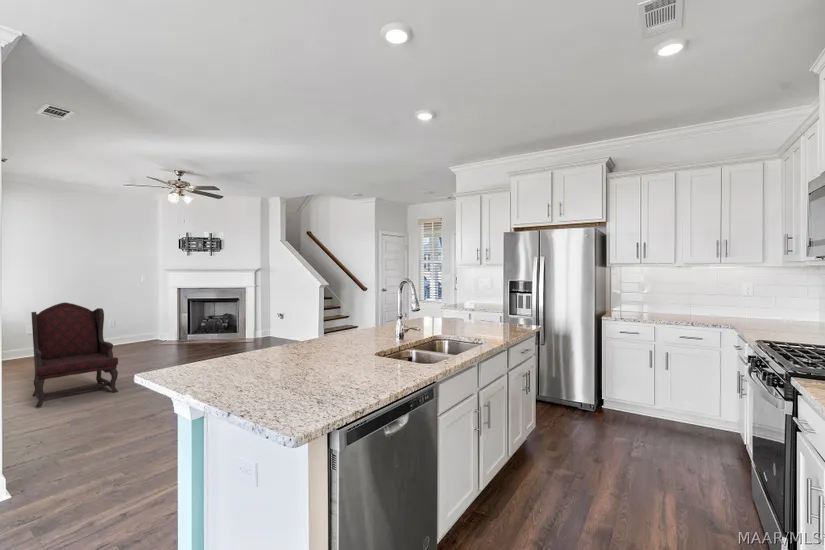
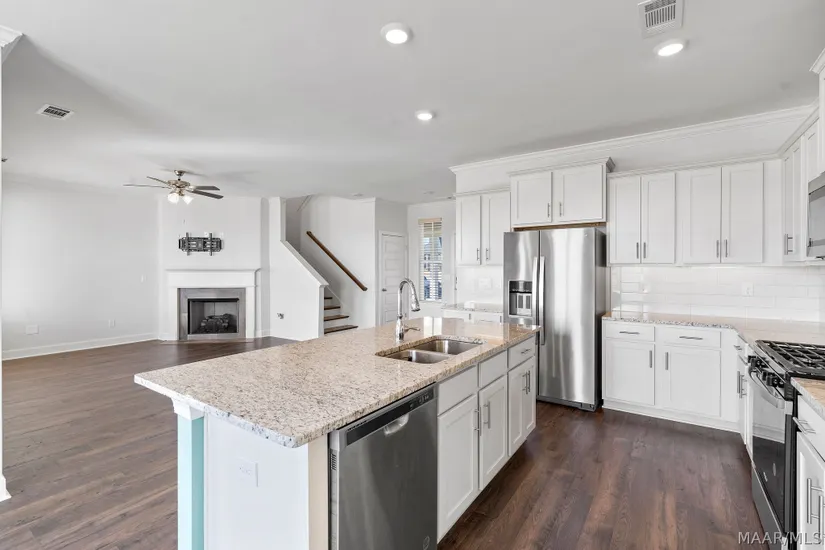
- armchair [30,302,119,408]
